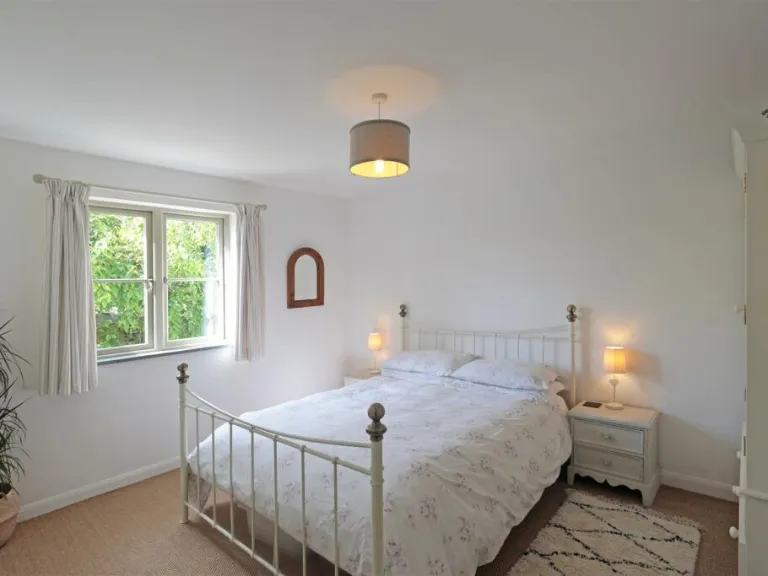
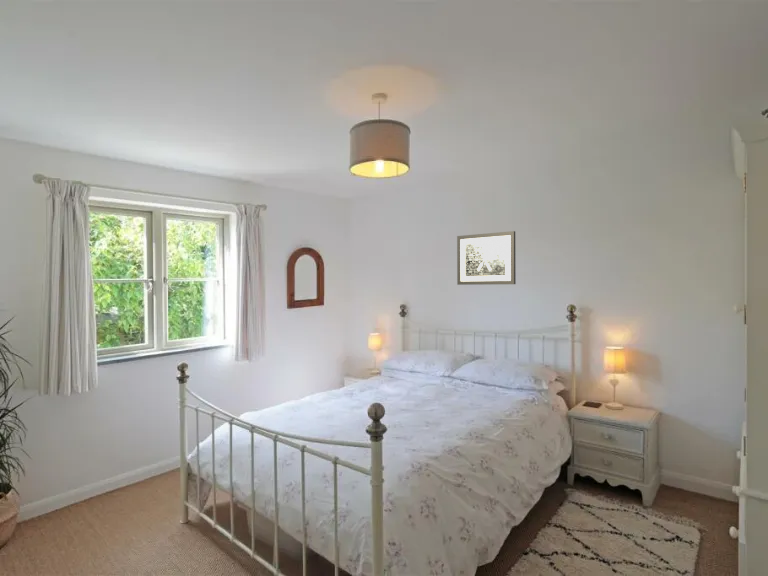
+ wall art [456,230,517,286]
